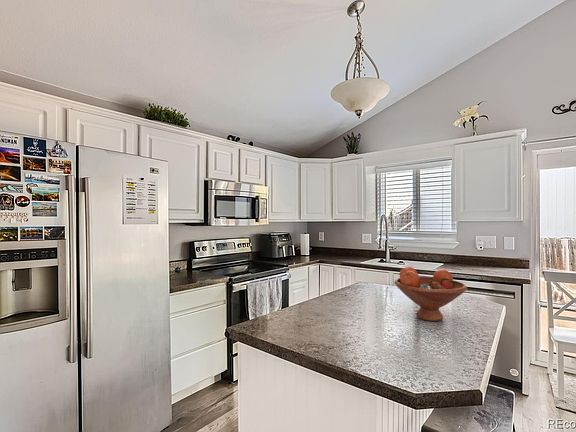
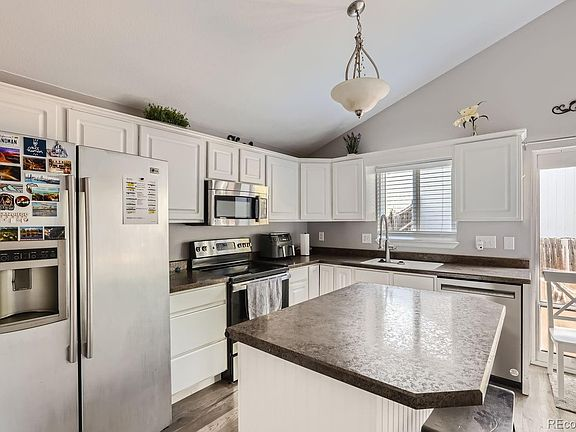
- fruit bowl [394,266,468,322]
